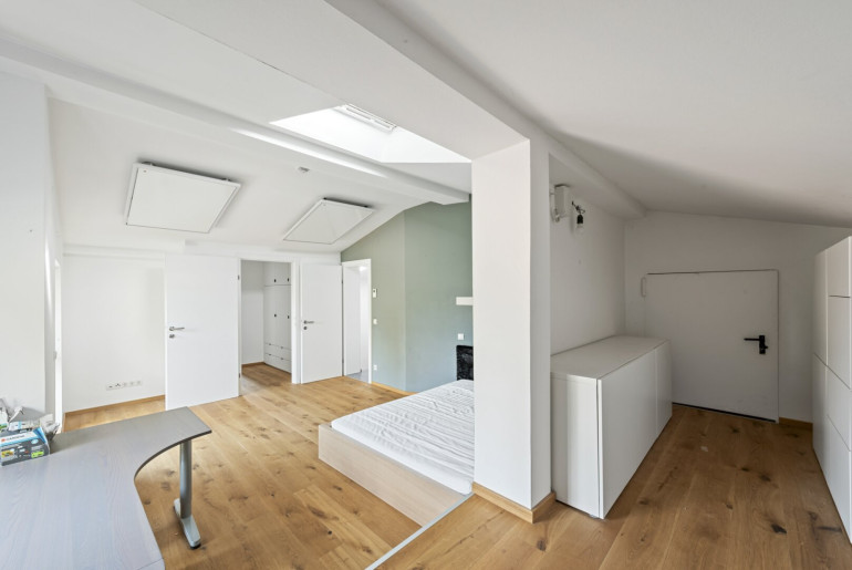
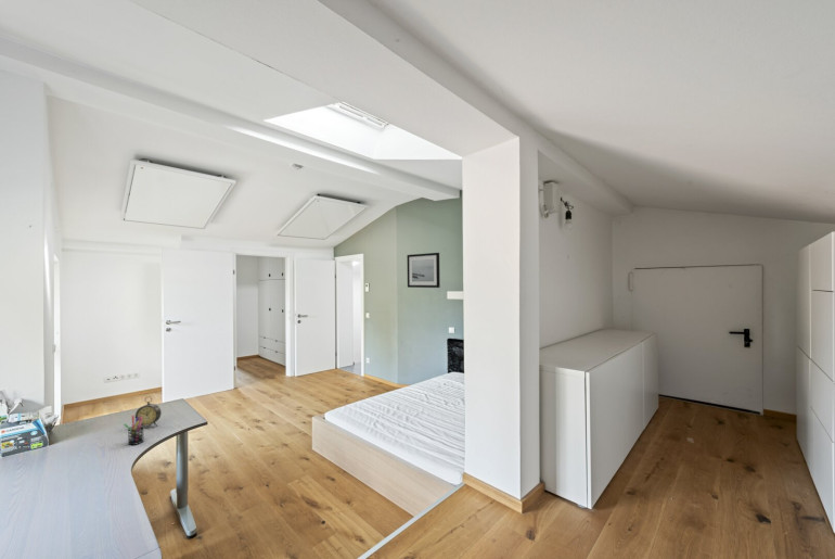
+ alarm clock [134,395,163,428]
+ pen holder [123,415,145,446]
+ wall art [406,252,441,289]
